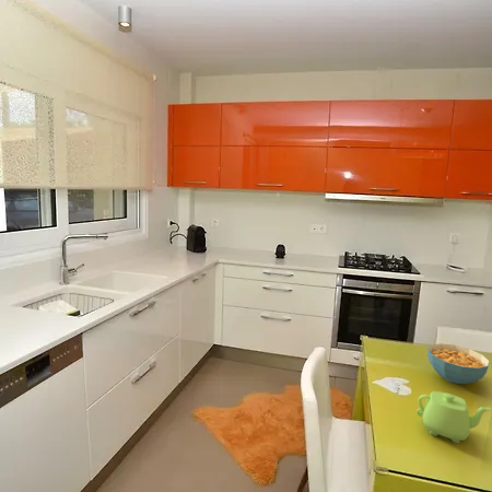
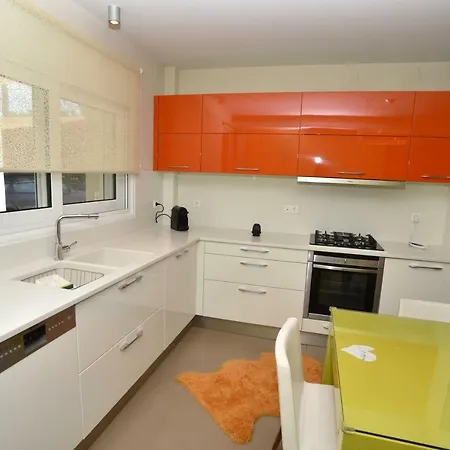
- cereal bowl [426,343,491,385]
- teapot [415,390,492,444]
